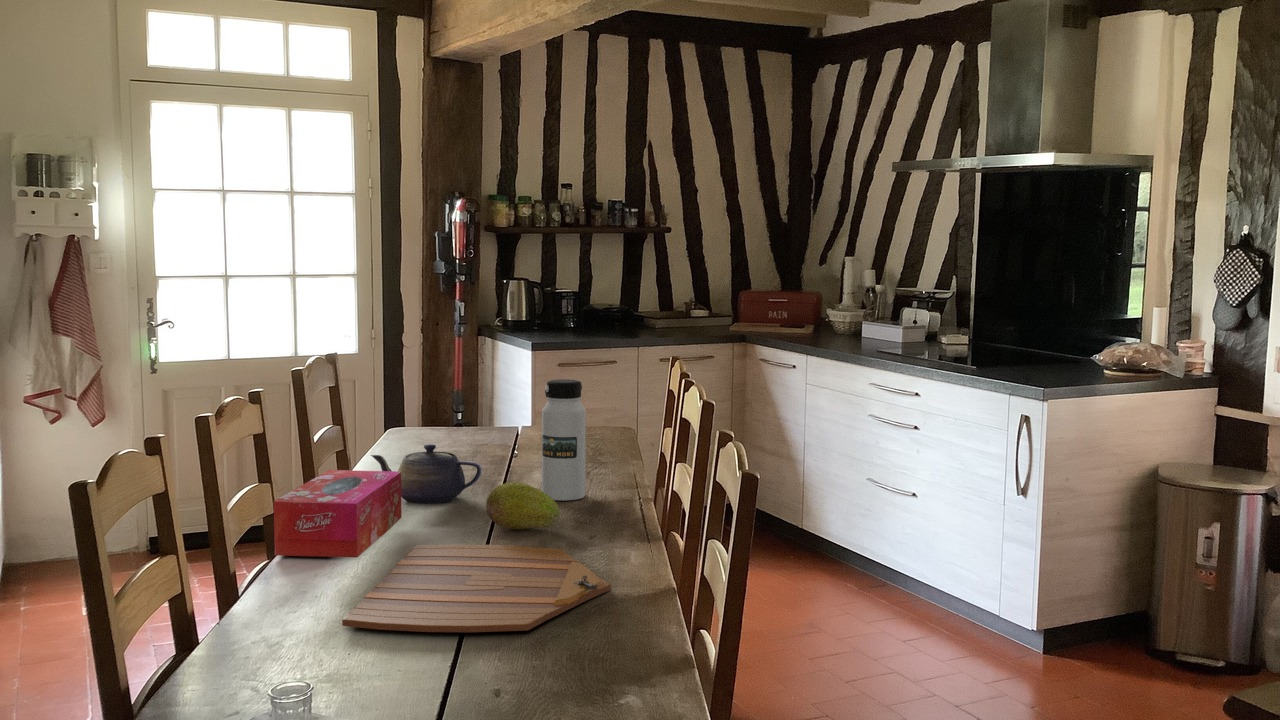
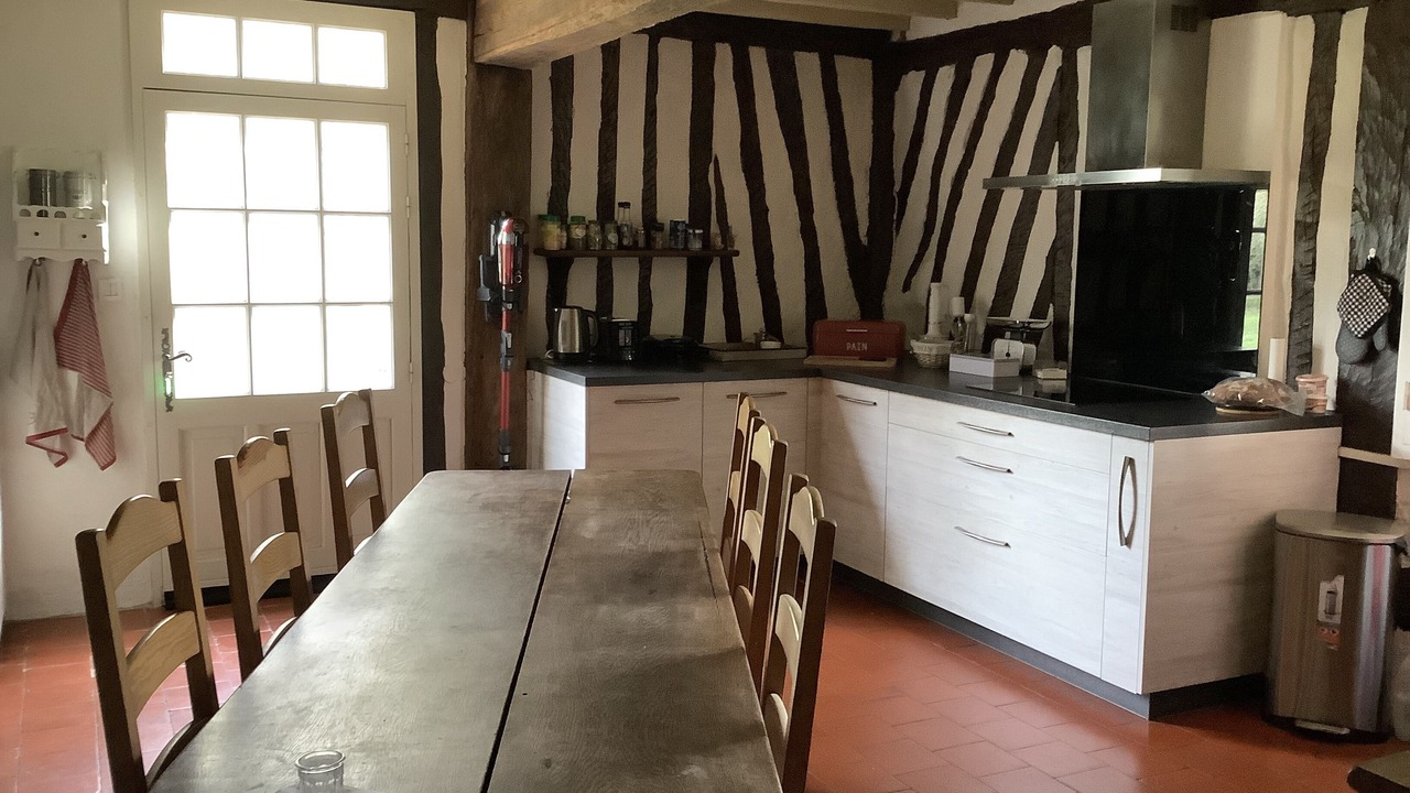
- teapot [369,443,483,505]
- fruit [485,482,561,530]
- cutting board [341,543,612,633]
- tissue box [273,469,403,558]
- water bottle [541,378,587,501]
